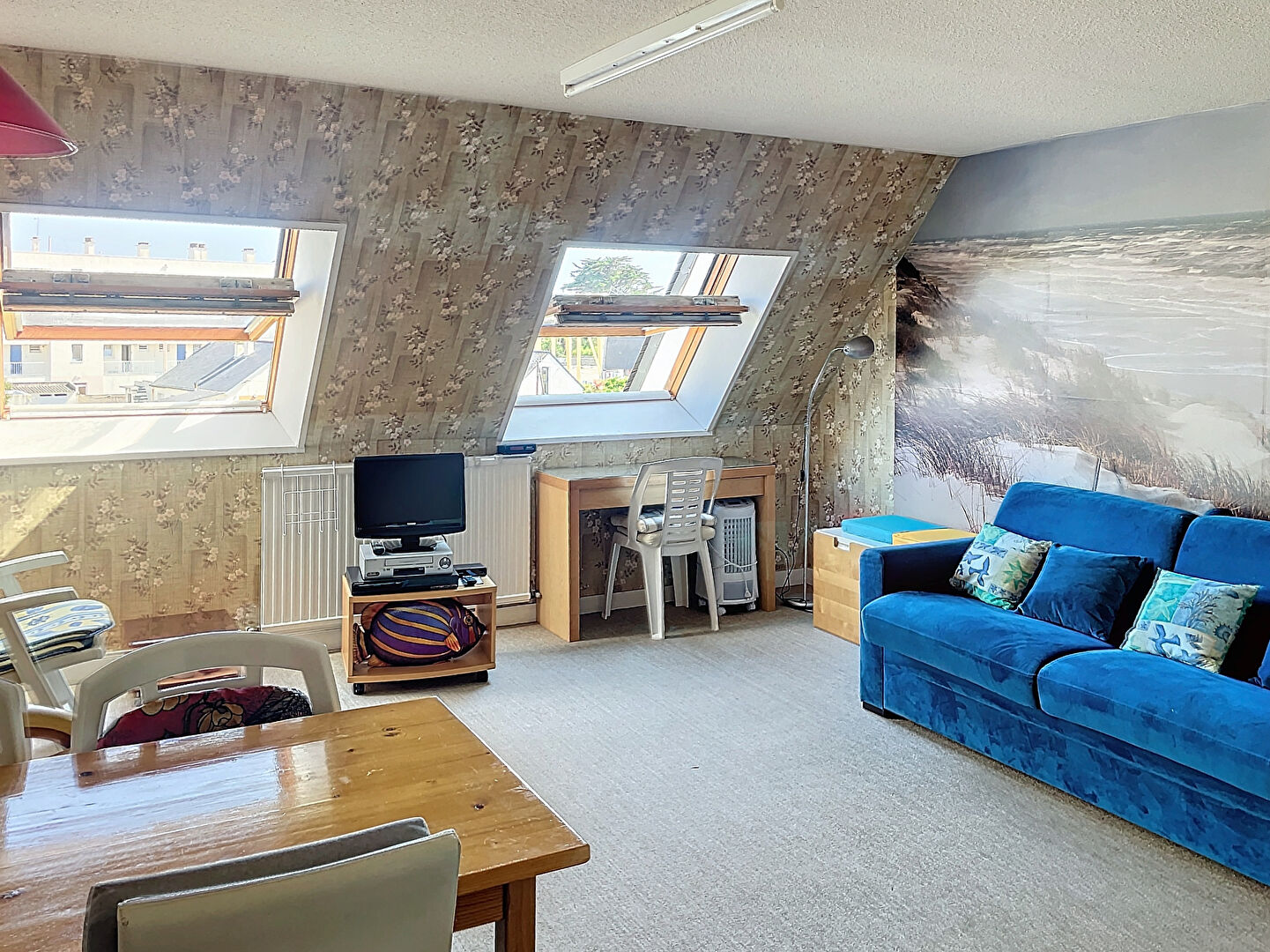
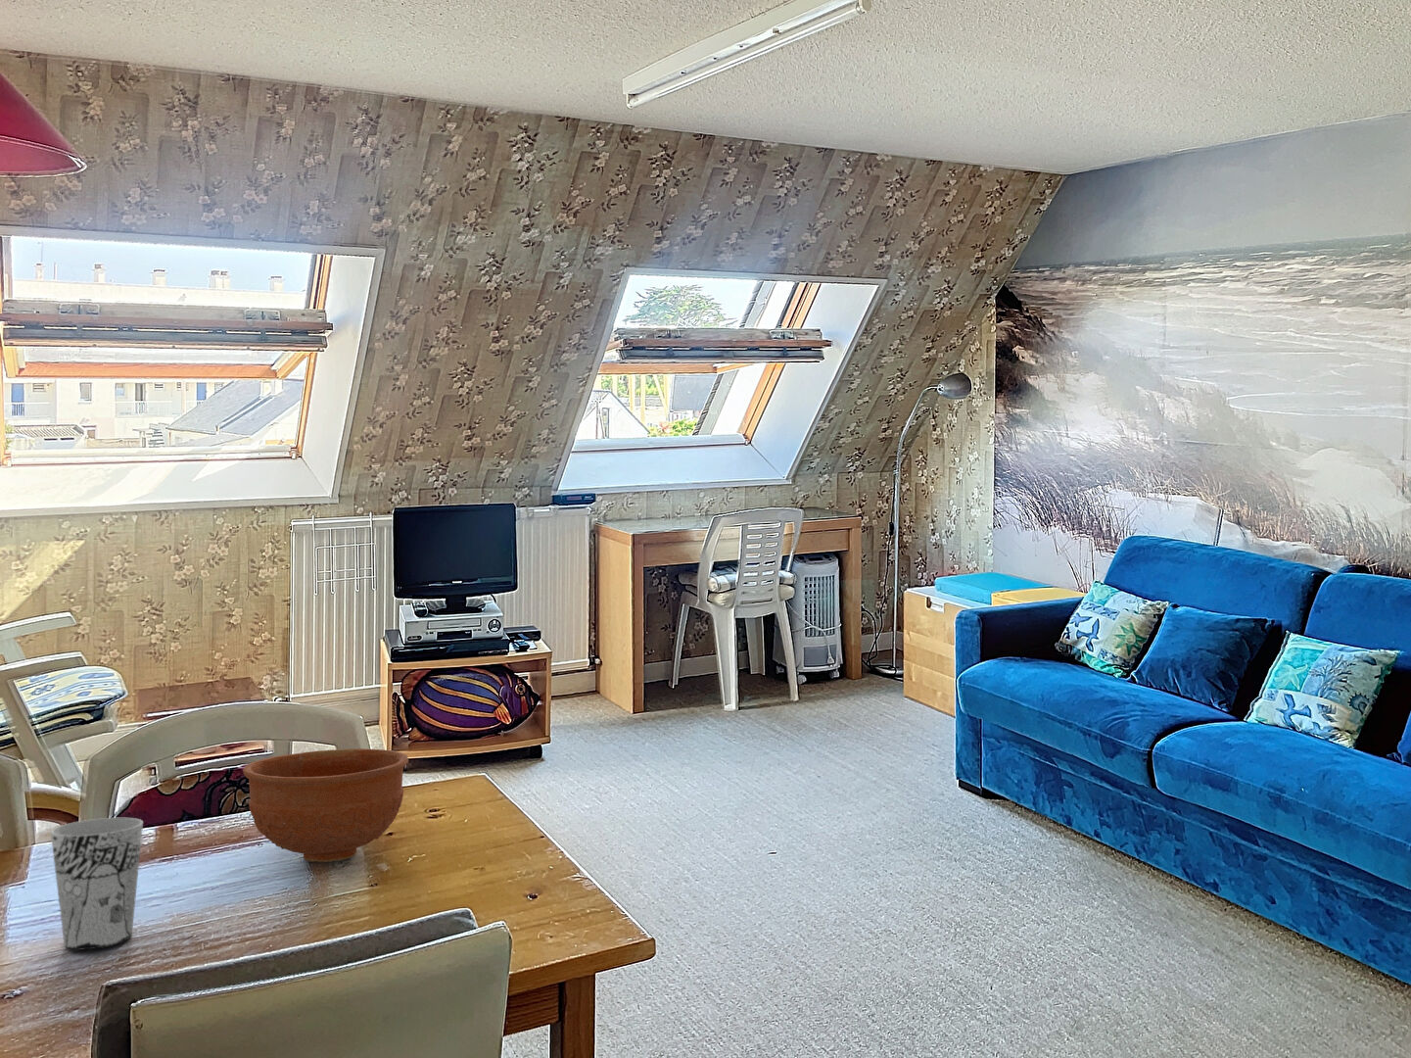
+ bowl [242,748,409,864]
+ cup [50,817,144,951]
